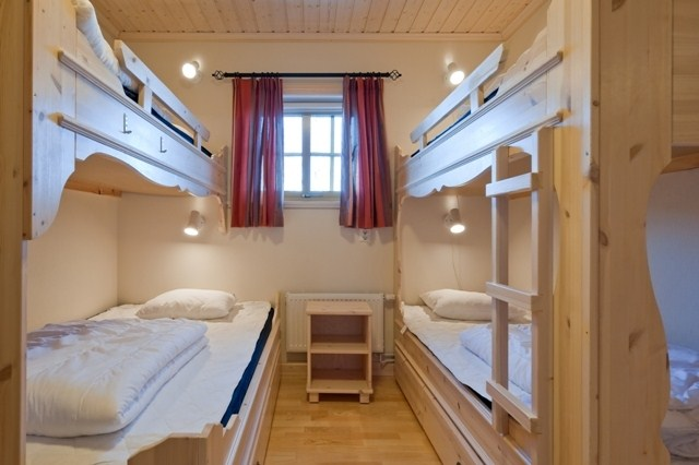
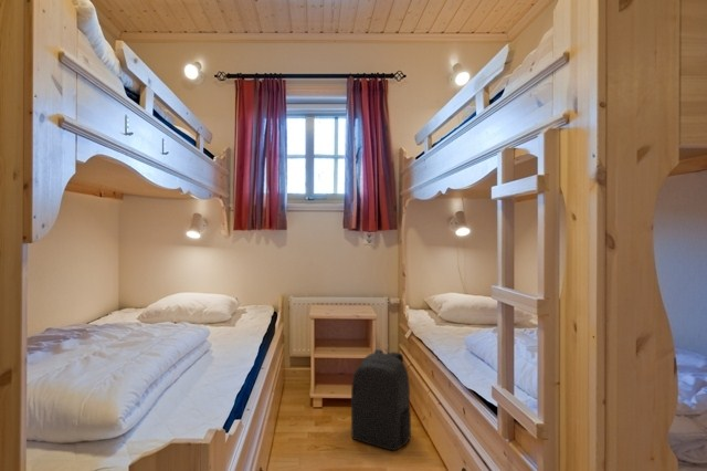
+ backpack [350,347,412,452]
